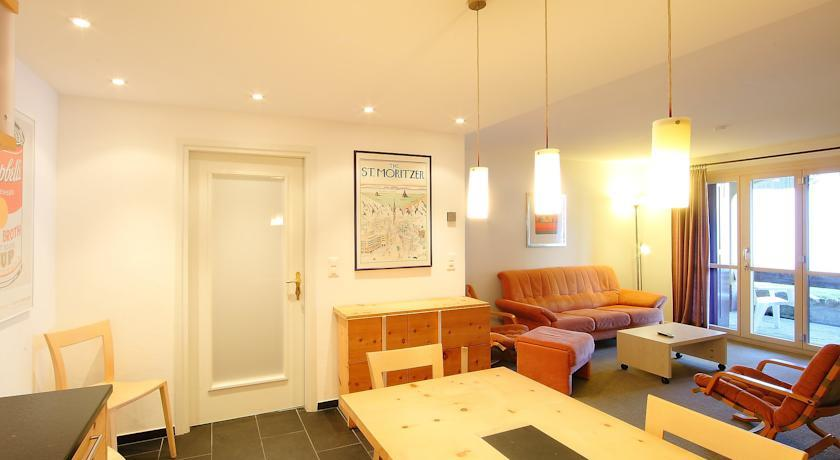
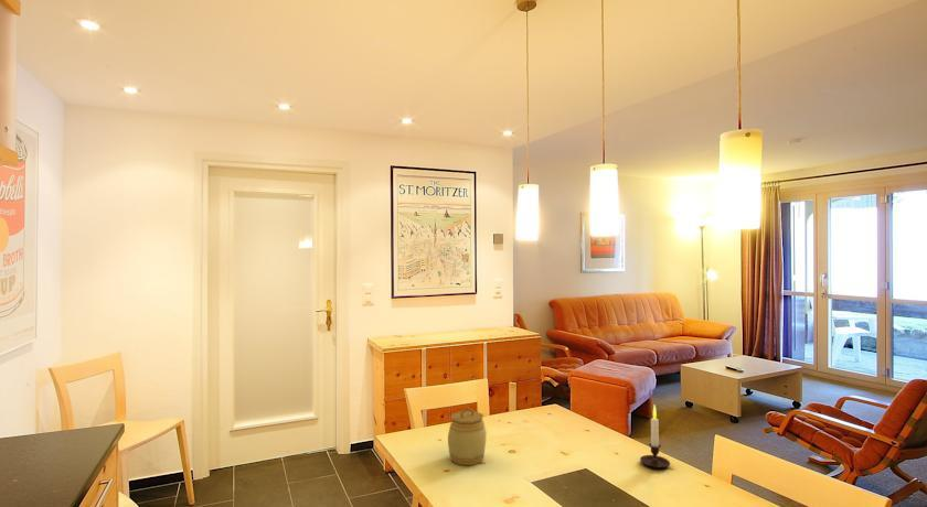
+ jar [447,406,488,466]
+ candle [639,403,671,470]
